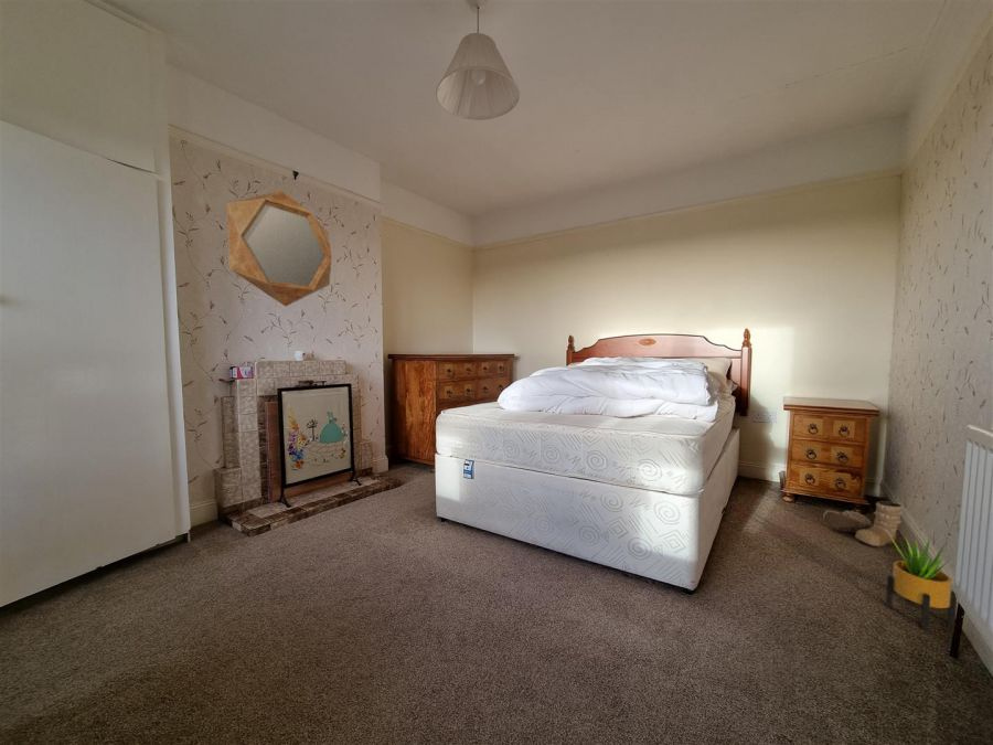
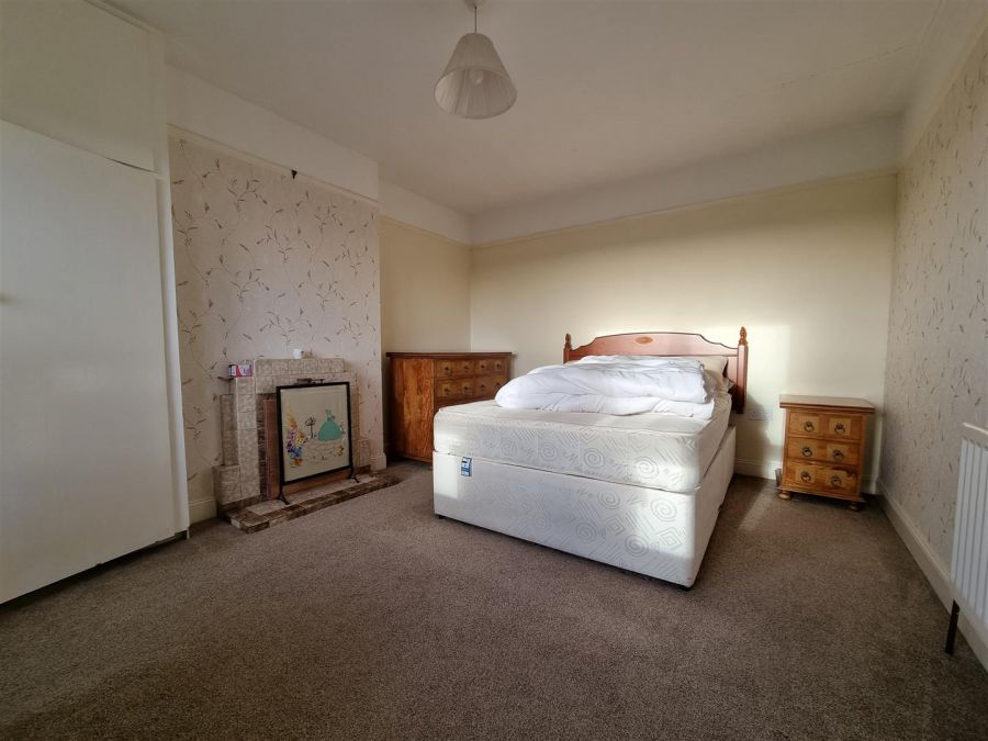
- home mirror [226,189,333,308]
- potted plant [885,536,958,631]
- boots [822,500,905,549]
